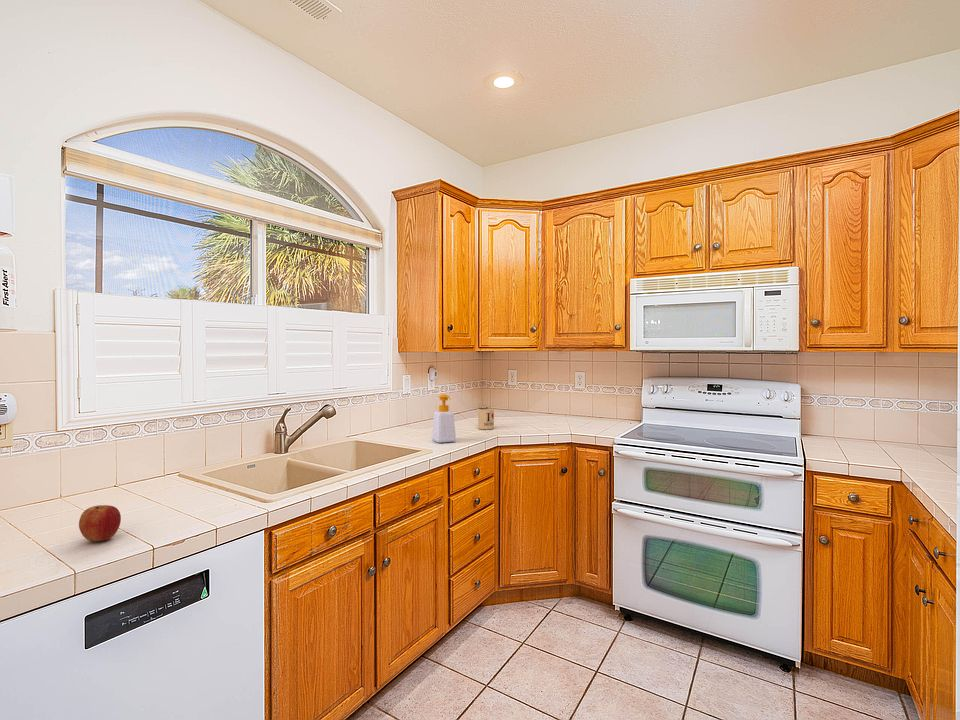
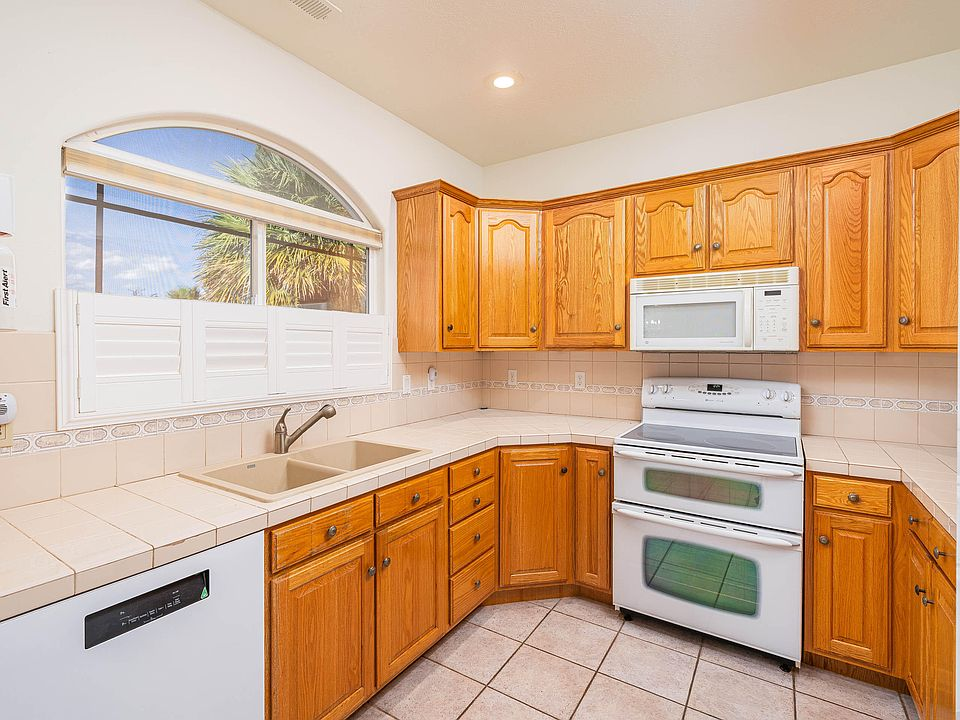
- apple [78,504,122,542]
- soap bottle [431,393,457,444]
- mug [477,408,495,430]
